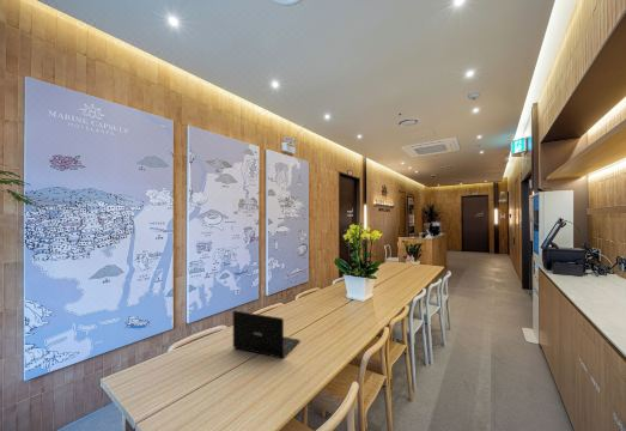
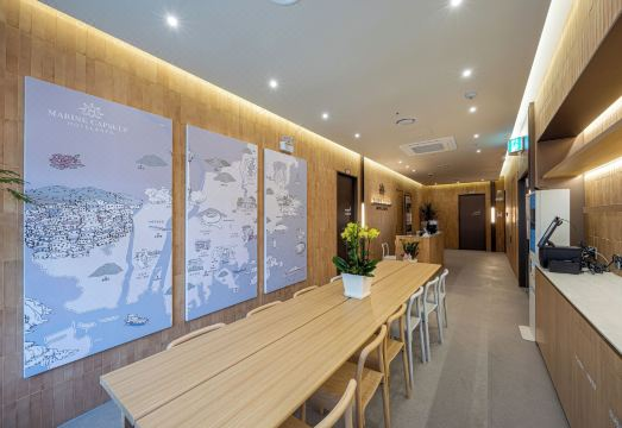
- laptop [232,310,302,359]
